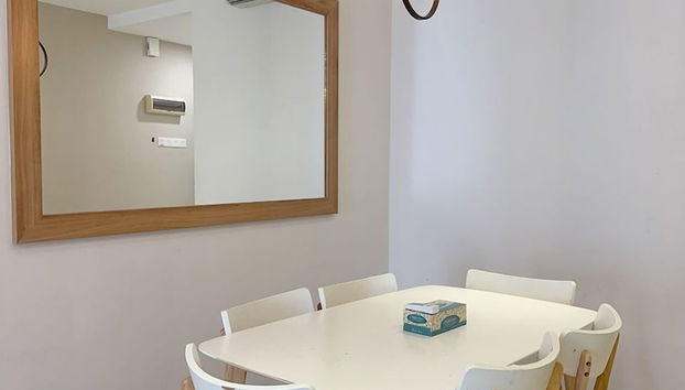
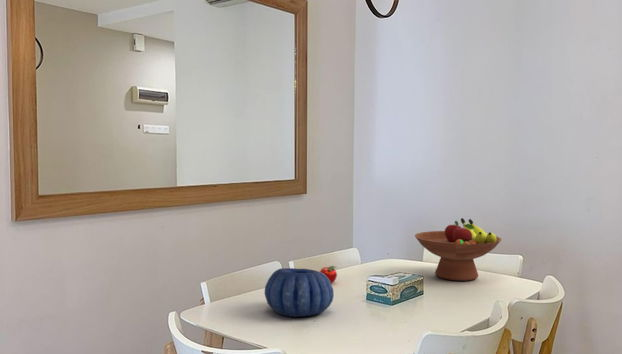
+ decorative bowl [264,267,335,318]
+ fruit bowl [414,217,502,282]
+ apple [319,265,338,284]
